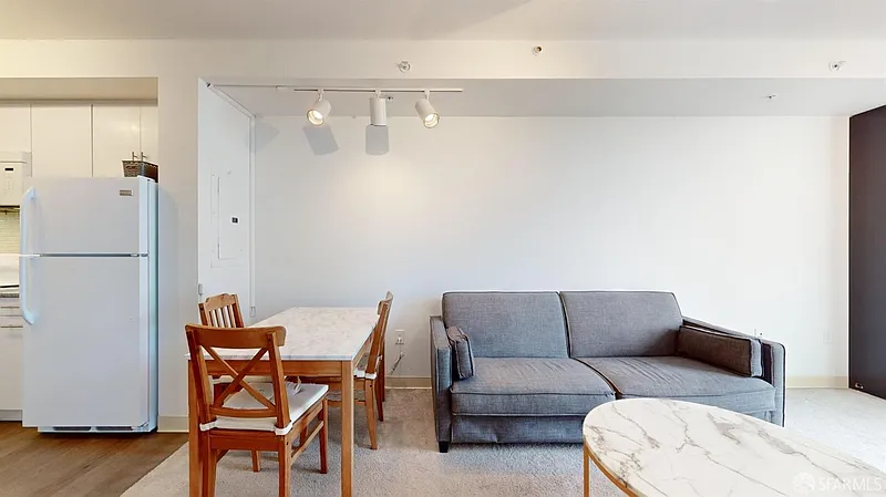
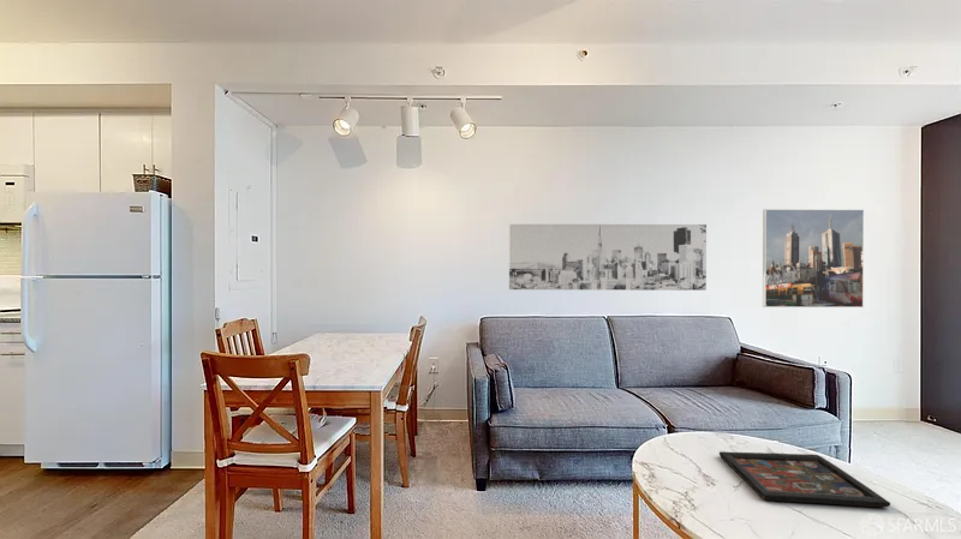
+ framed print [762,208,865,309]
+ decorative tray [718,450,891,508]
+ wall art [508,223,708,292]
